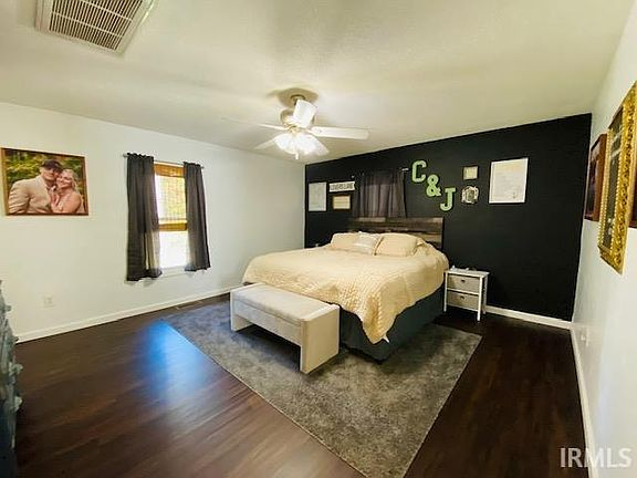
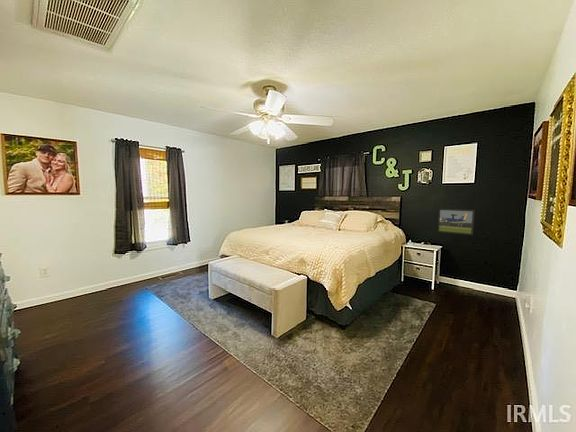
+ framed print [437,208,475,236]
